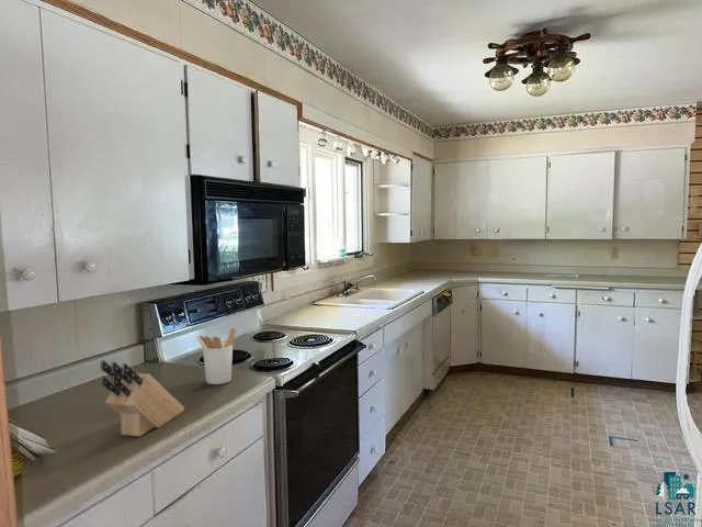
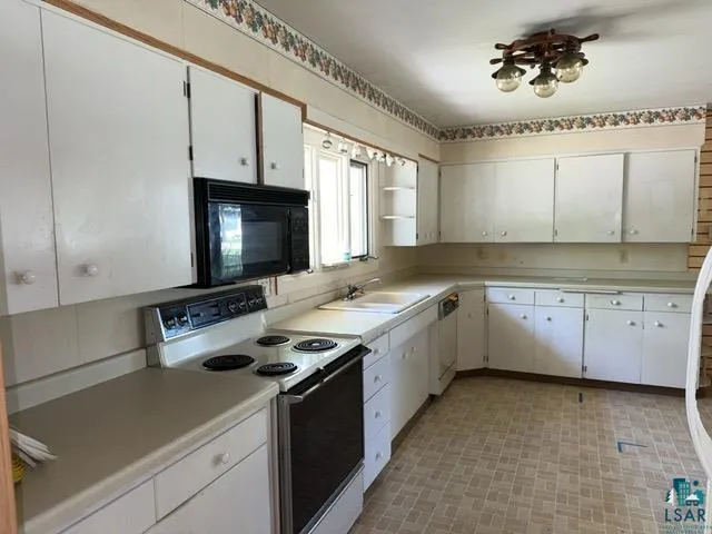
- knife block [100,359,185,437]
- utensil holder [195,327,237,385]
